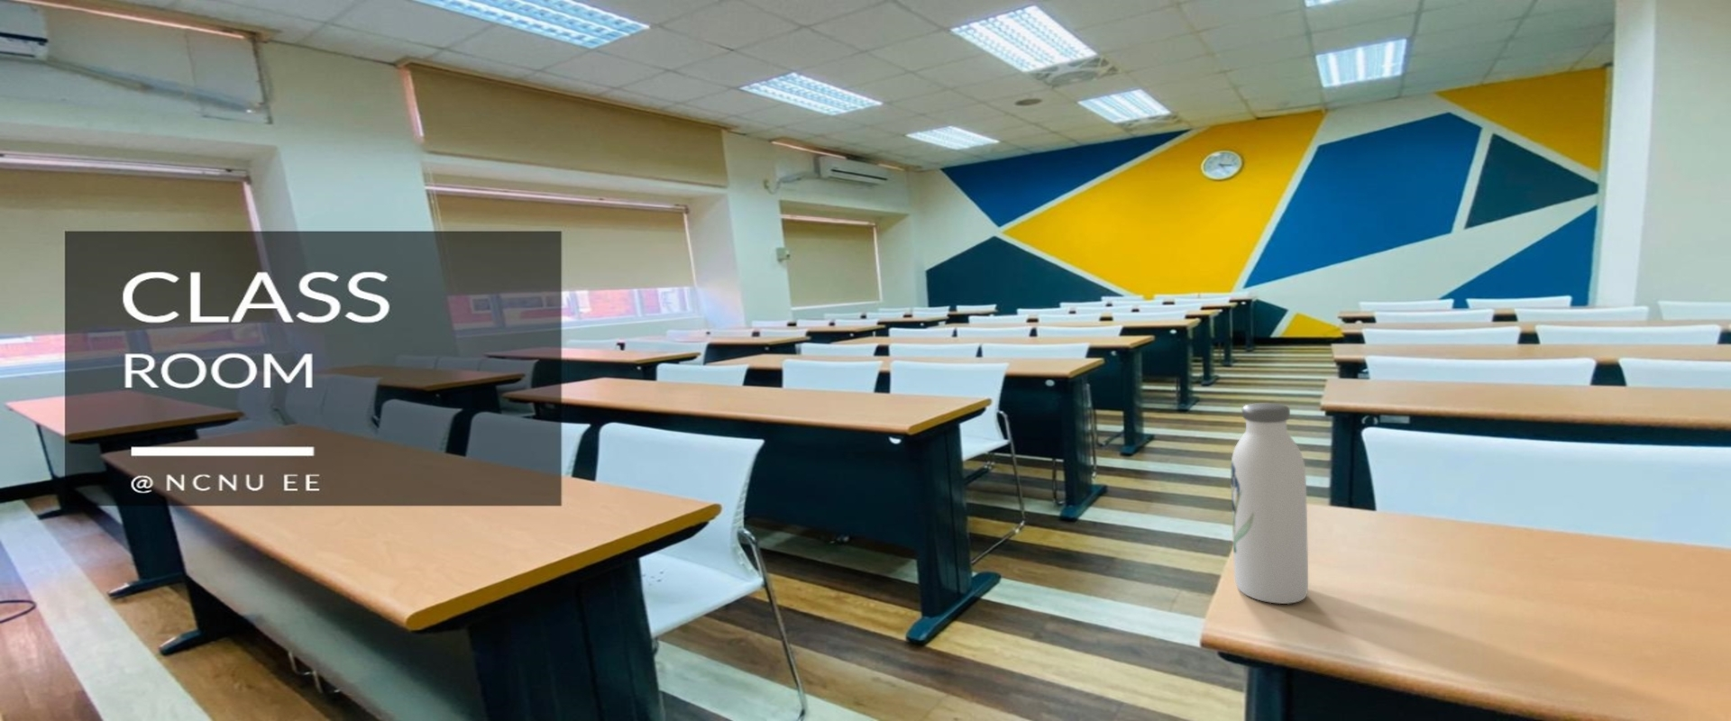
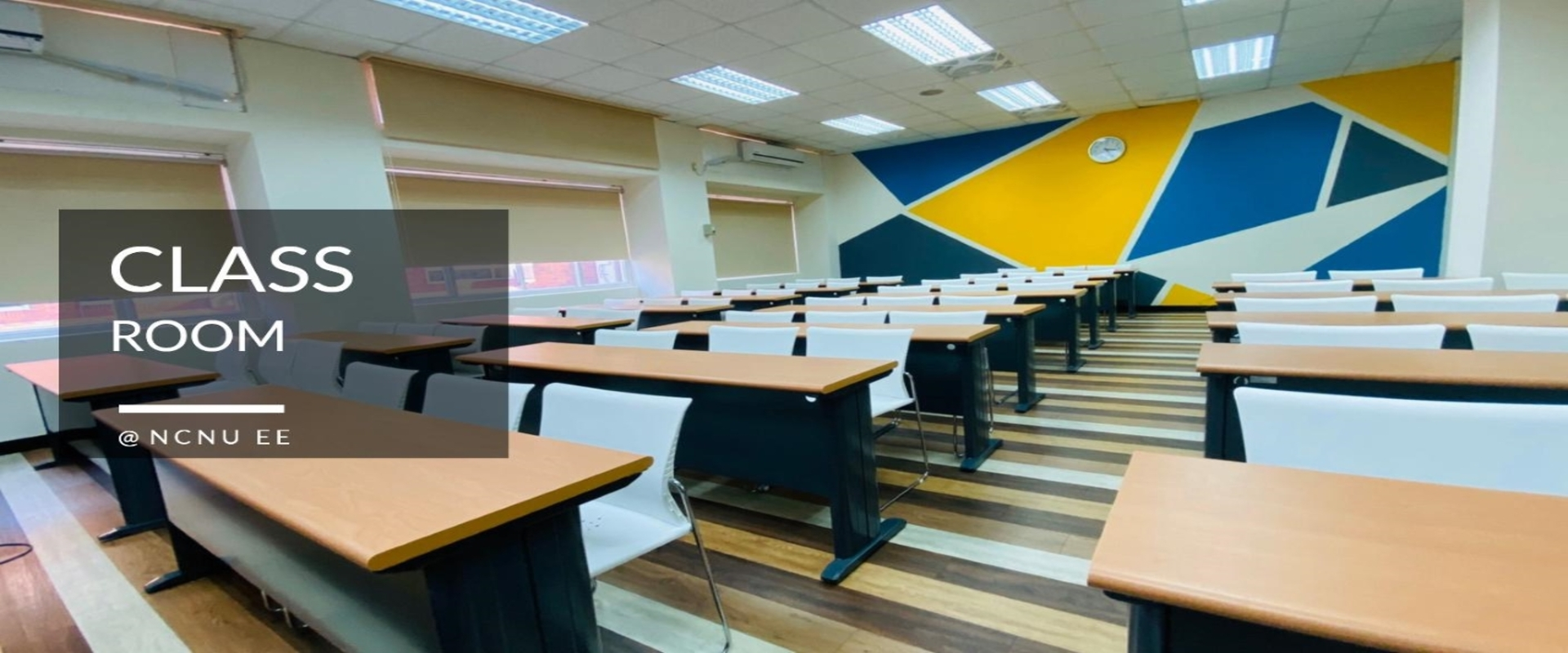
- water bottle [1231,402,1309,605]
